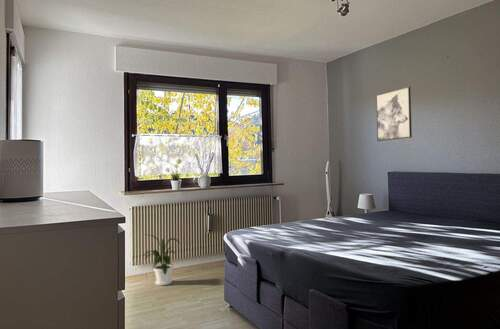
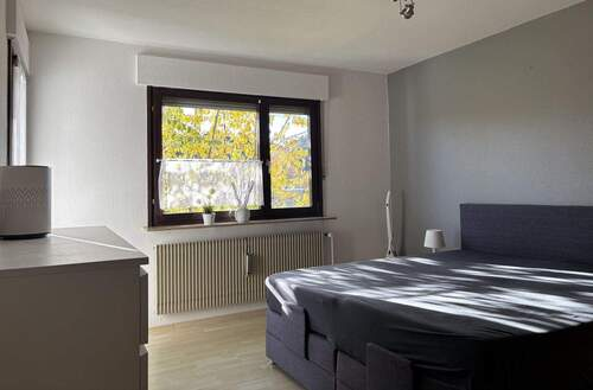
- house plant [142,233,182,286]
- wall art [375,86,413,142]
